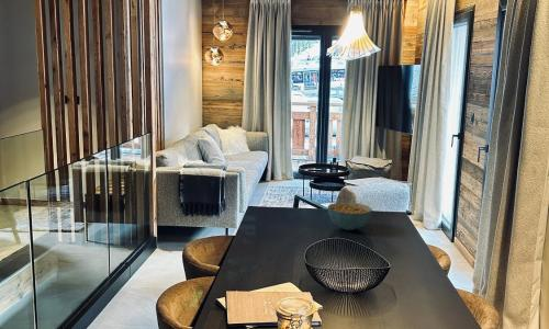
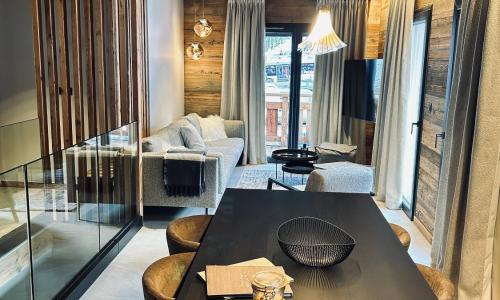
- cereal bowl [327,201,373,231]
